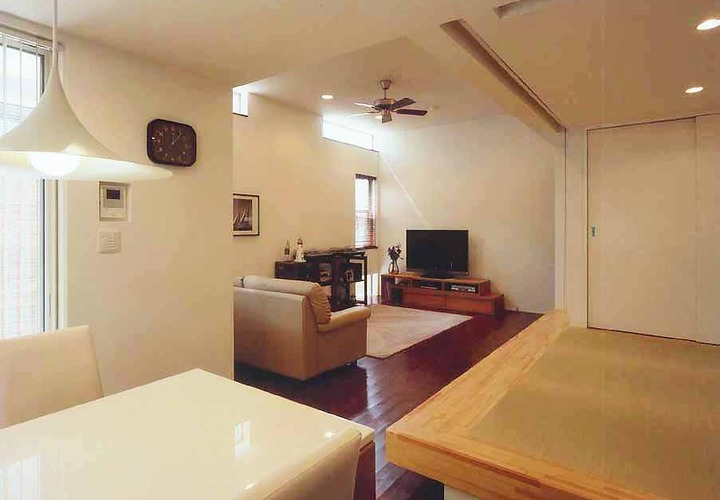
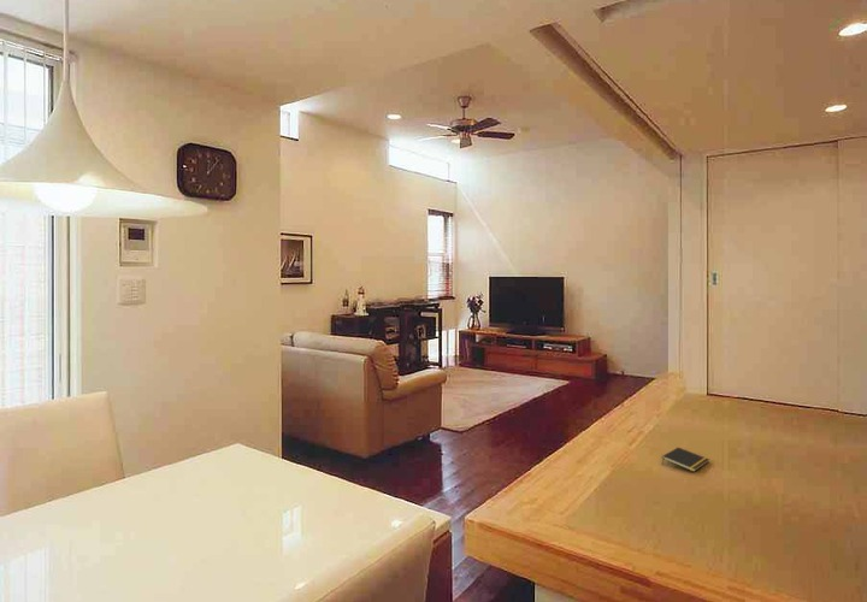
+ notepad [661,447,710,473]
